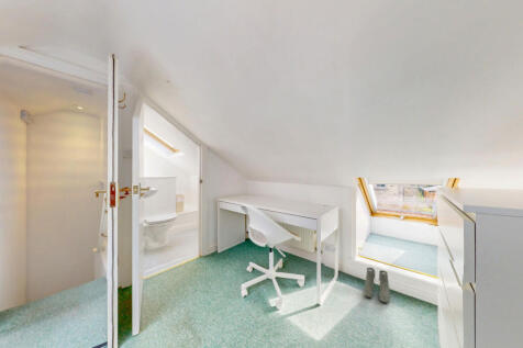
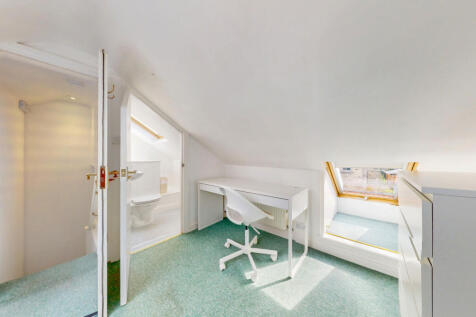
- boots [363,267,390,304]
